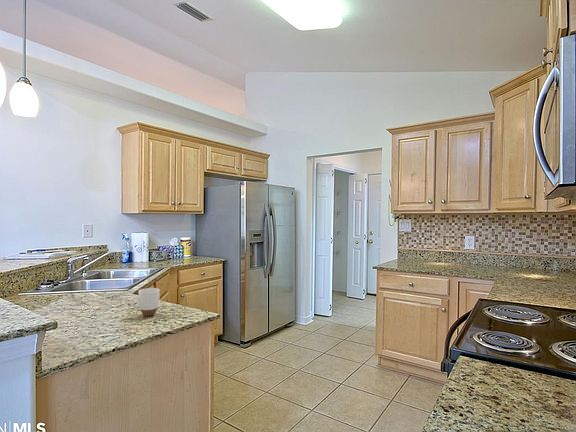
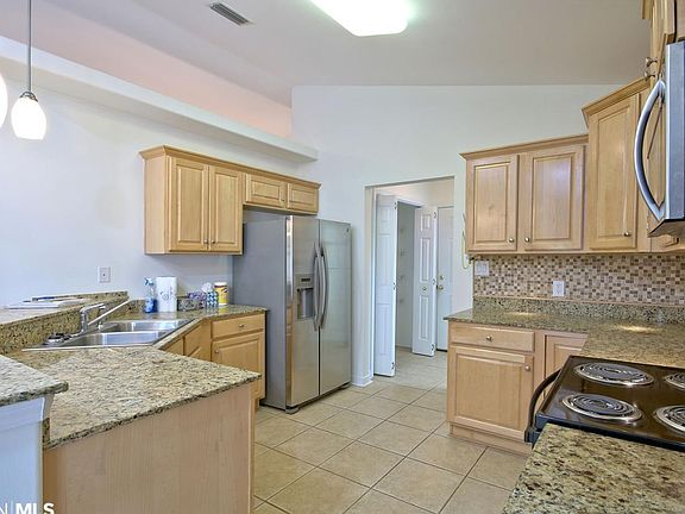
- mug [128,287,161,317]
